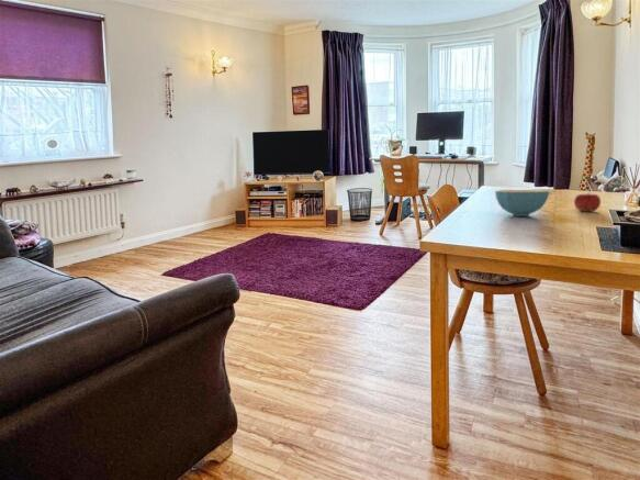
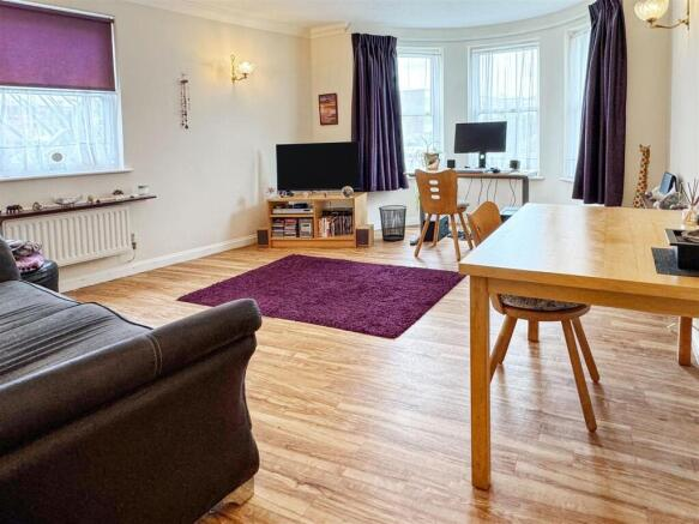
- fruit [573,190,602,213]
- cereal bowl [494,189,550,217]
